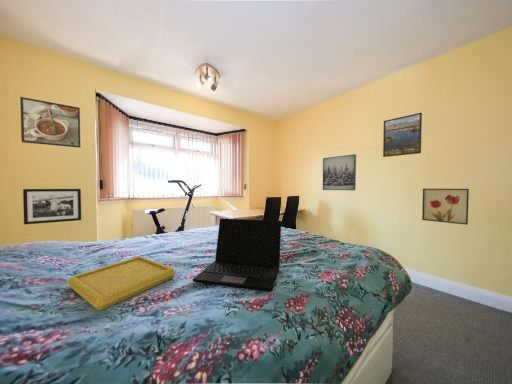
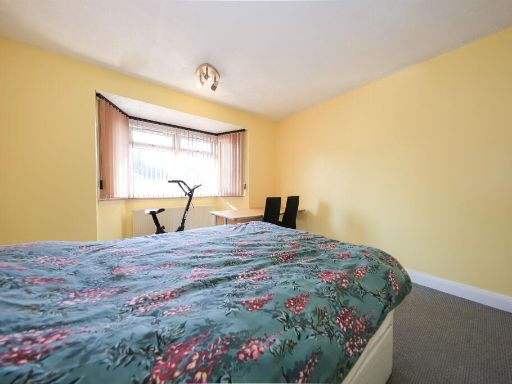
- laptop [192,217,282,292]
- serving tray [66,255,176,312]
- wall art [322,153,357,191]
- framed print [19,96,82,149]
- picture frame [22,188,82,225]
- wall art [421,188,470,226]
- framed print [382,112,423,158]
